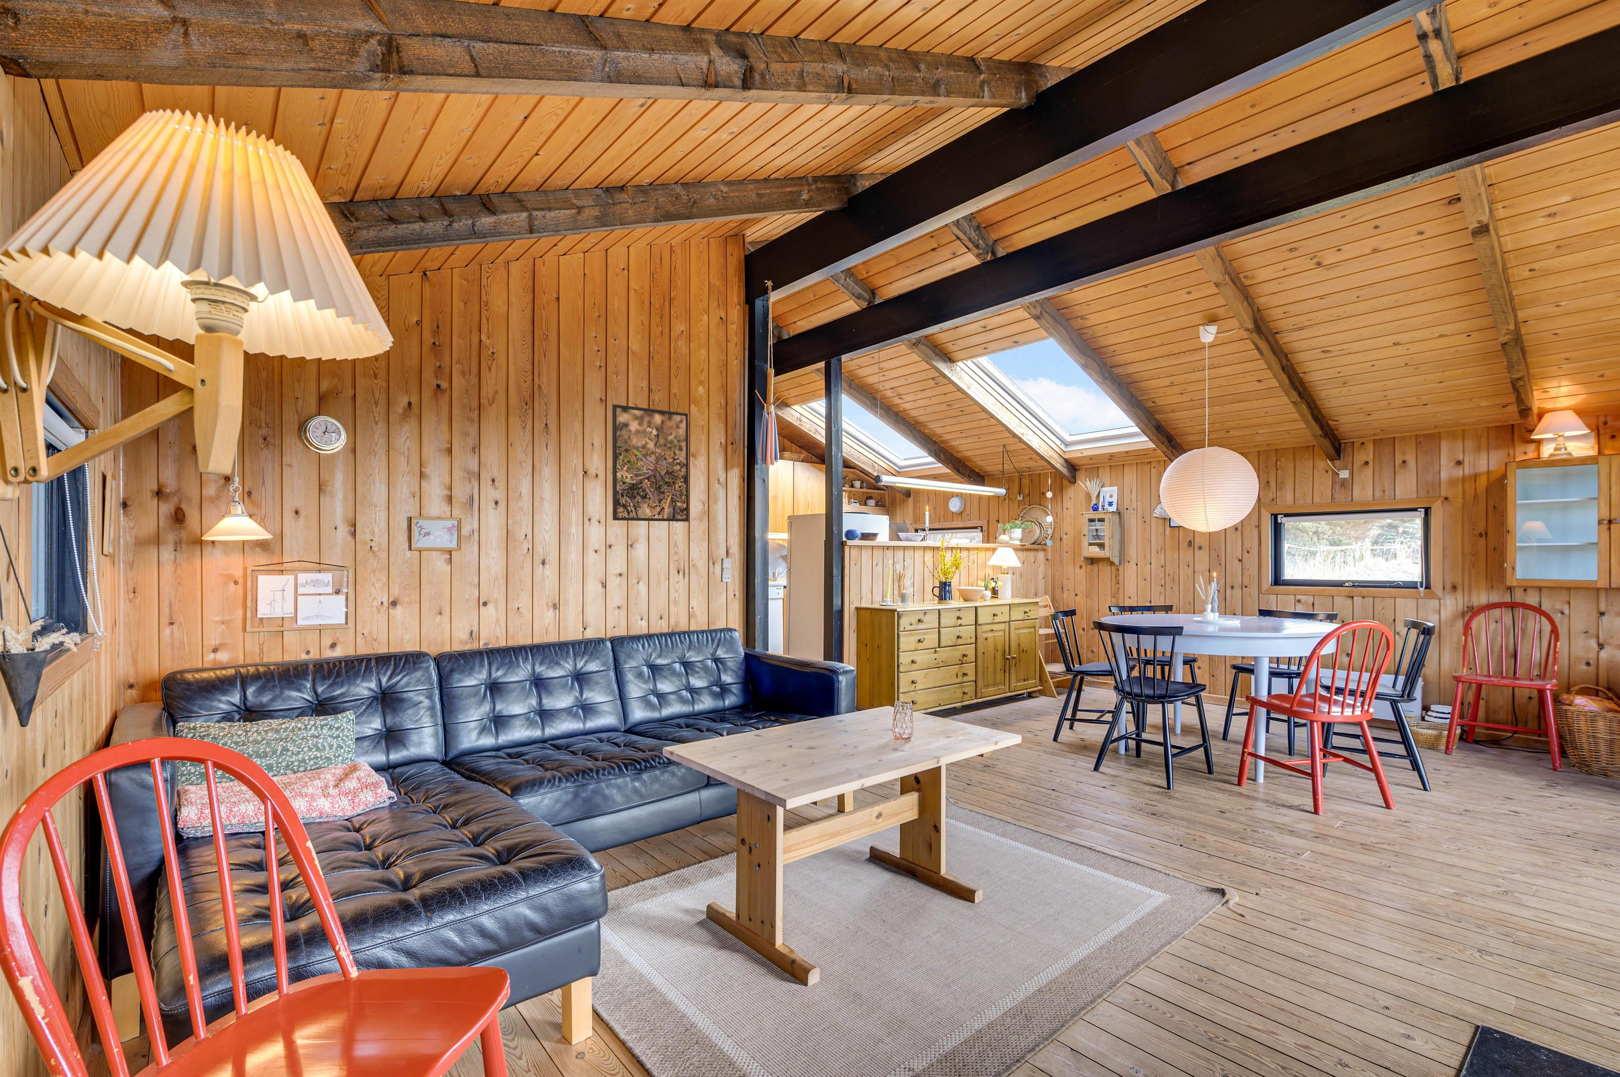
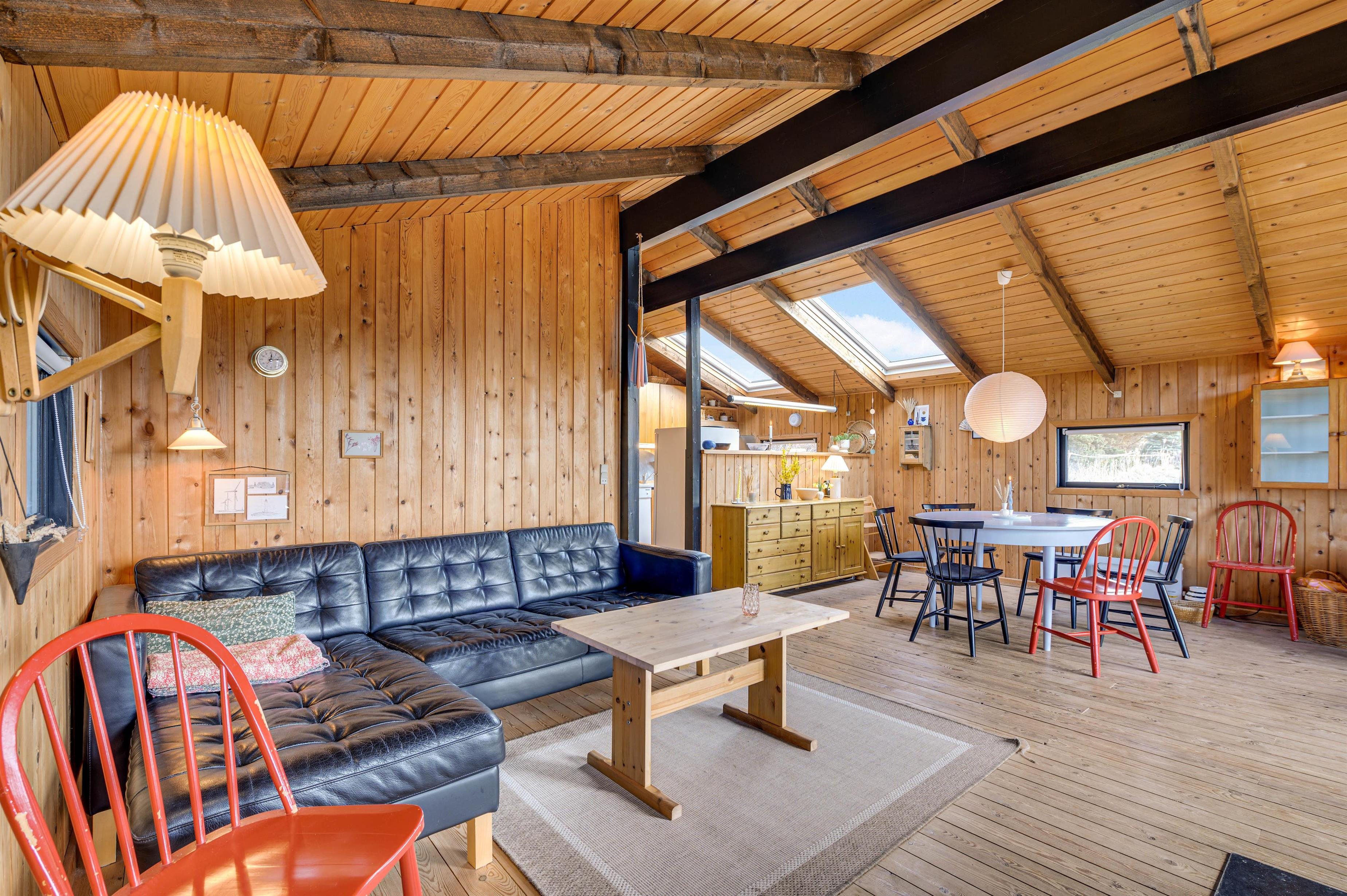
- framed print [612,404,689,522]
